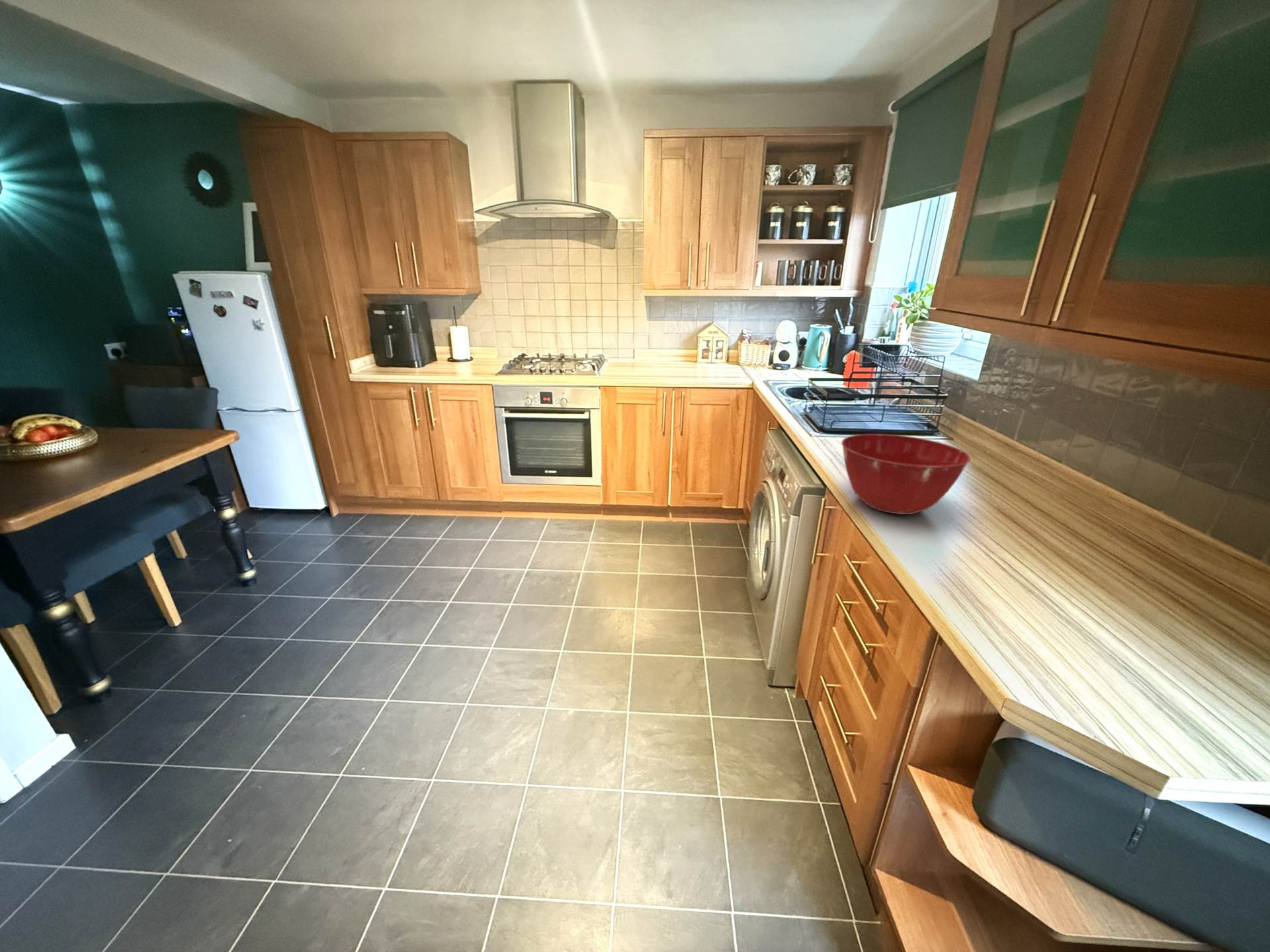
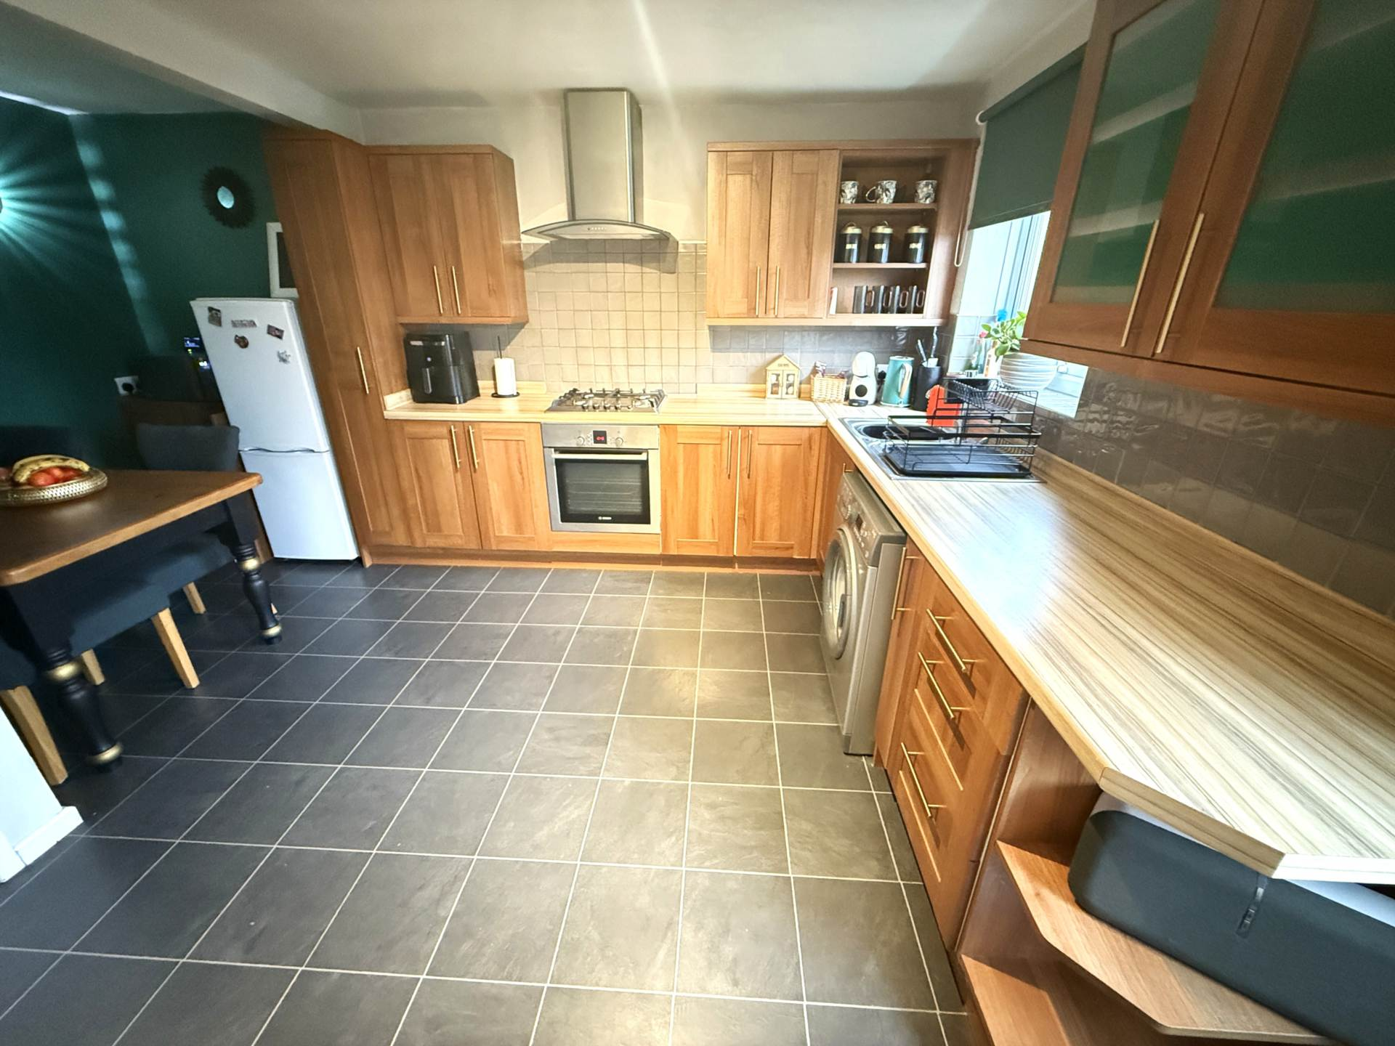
- mixing bowl [841,433,972,515]
